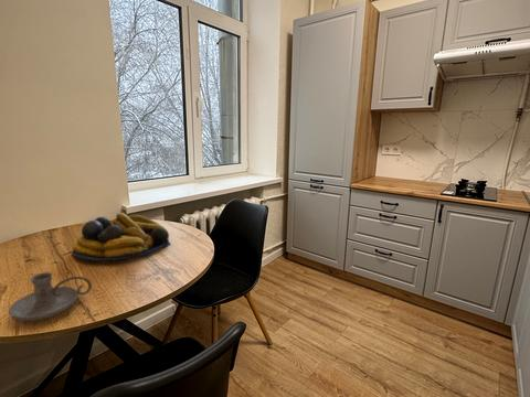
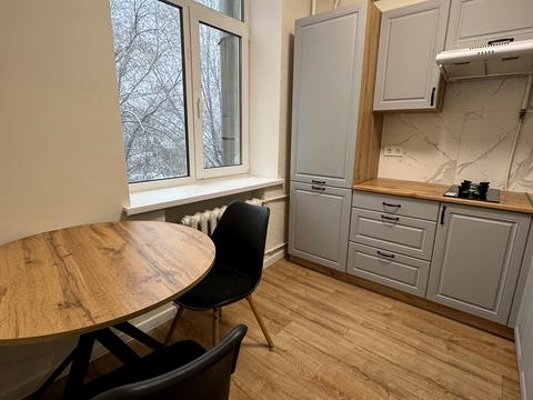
- fruit bowl [72,212,171,261]
- candle holder [8,271,93,322]
